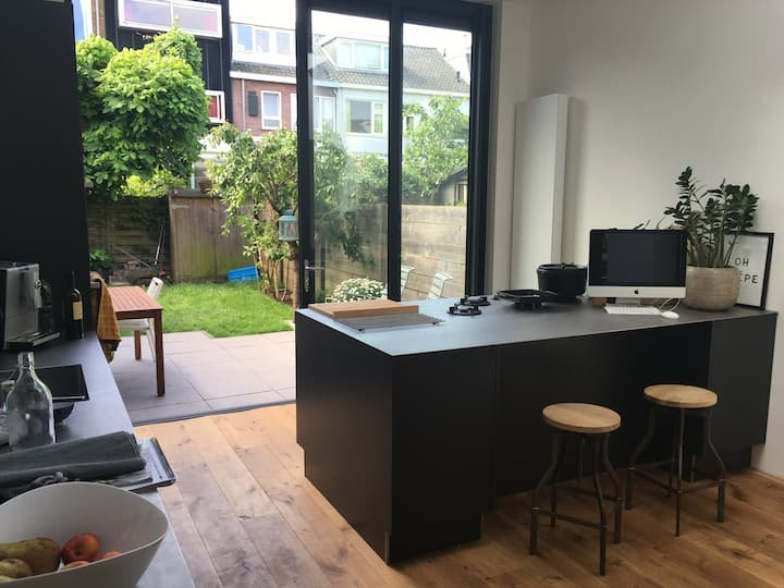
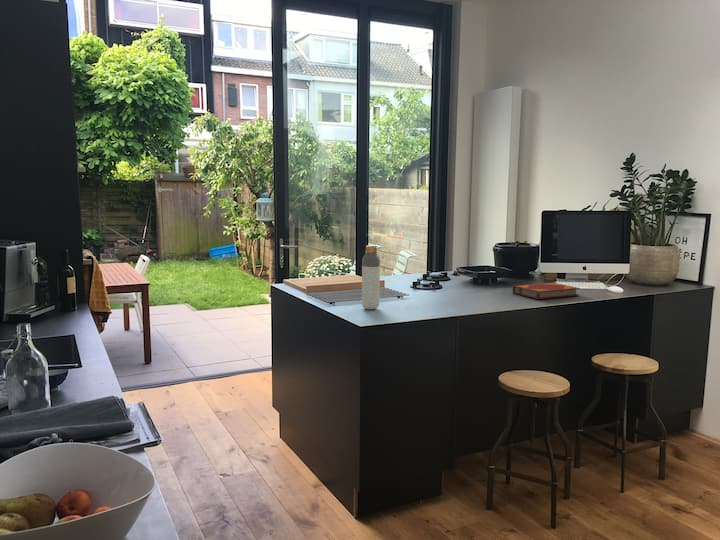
+ hardback book [512,282,581,300]
+ bottle [361,244,381,310]
